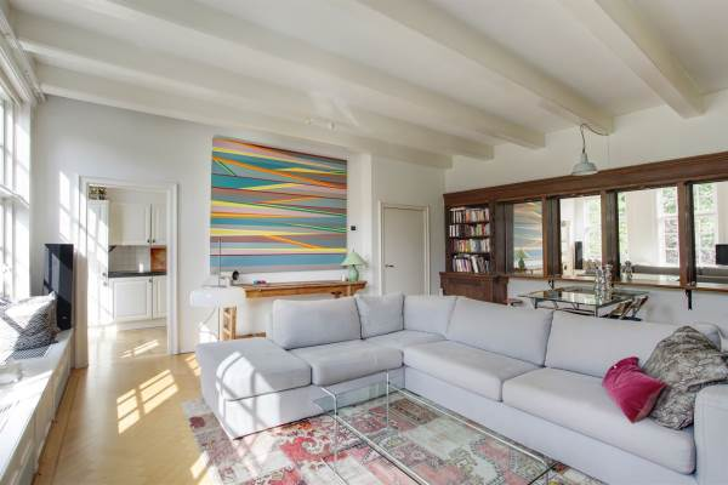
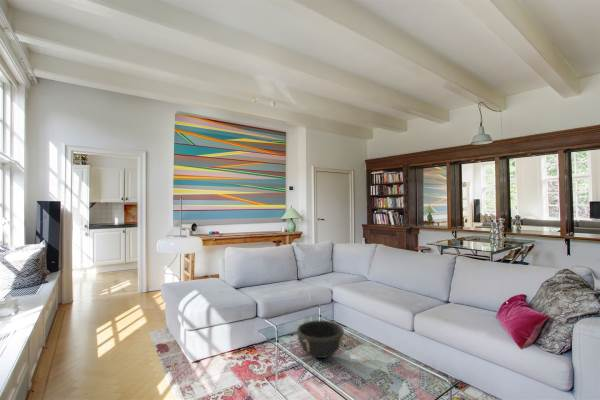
+ bowl [296,320,347,359]
